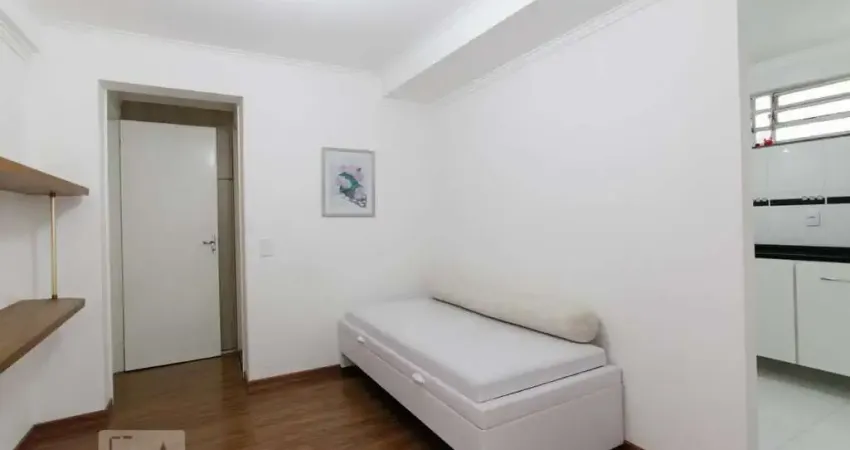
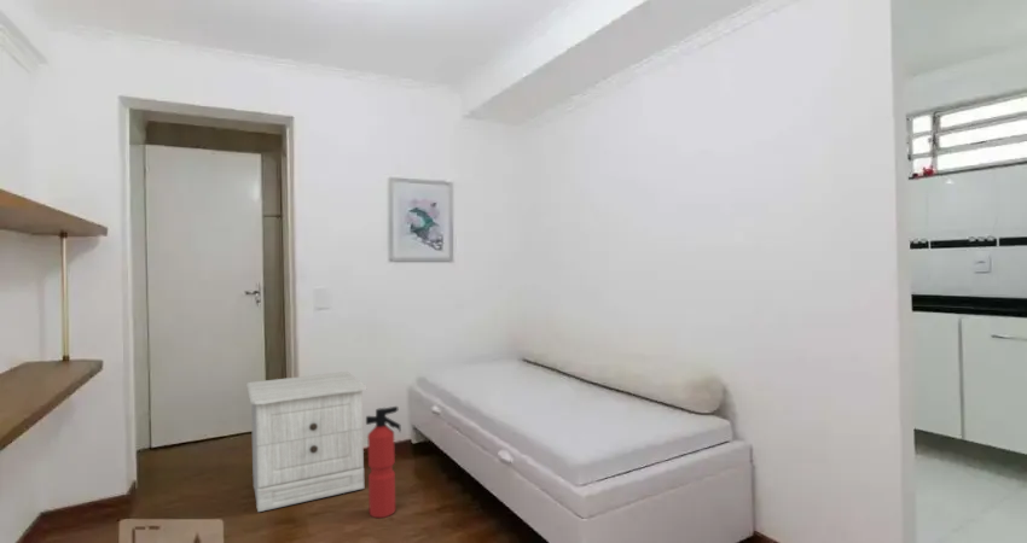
+ fire extinguisher [365,405,402,519]
+ nightstand [245,370,369,513]
